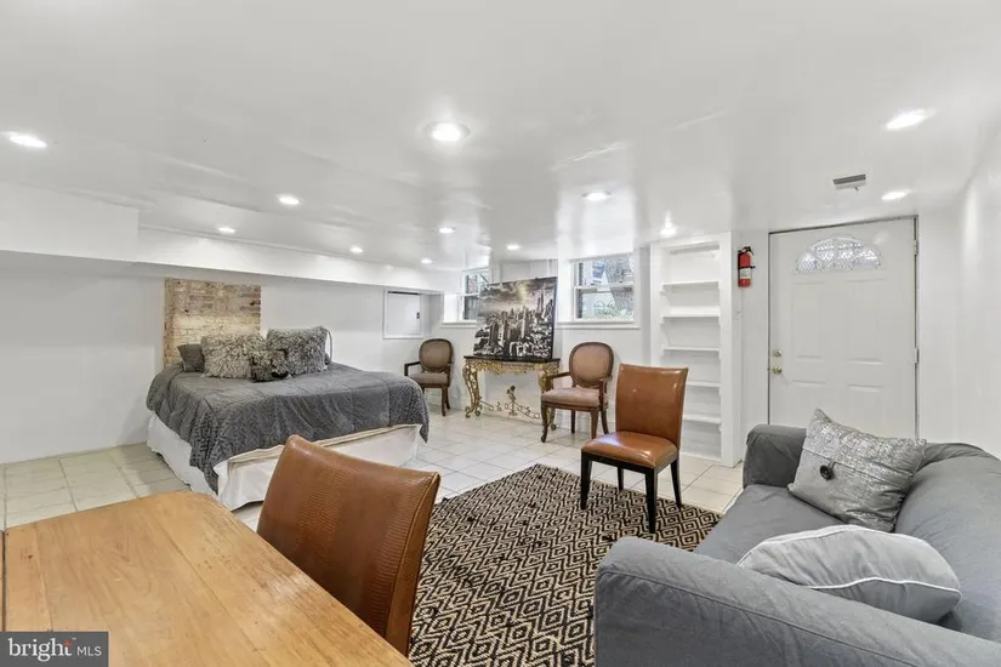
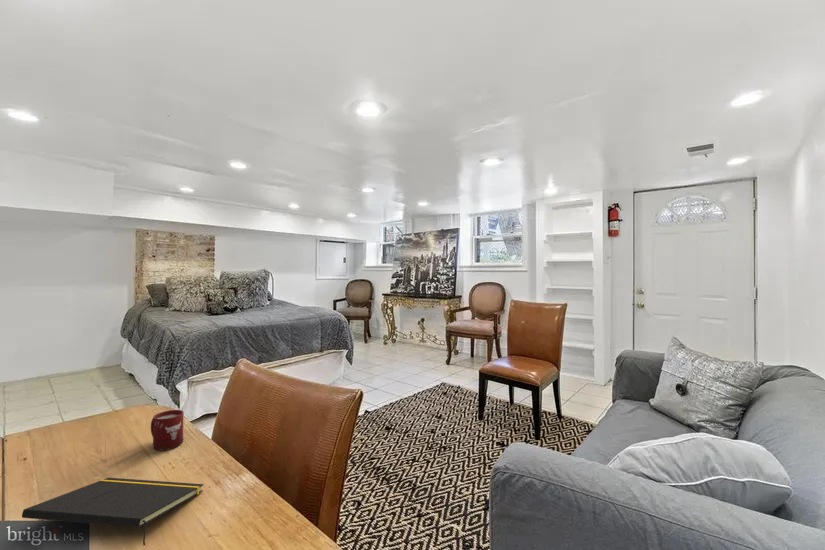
+ cup [150,409,184,451]
+ notepad [21,477,205,546]
